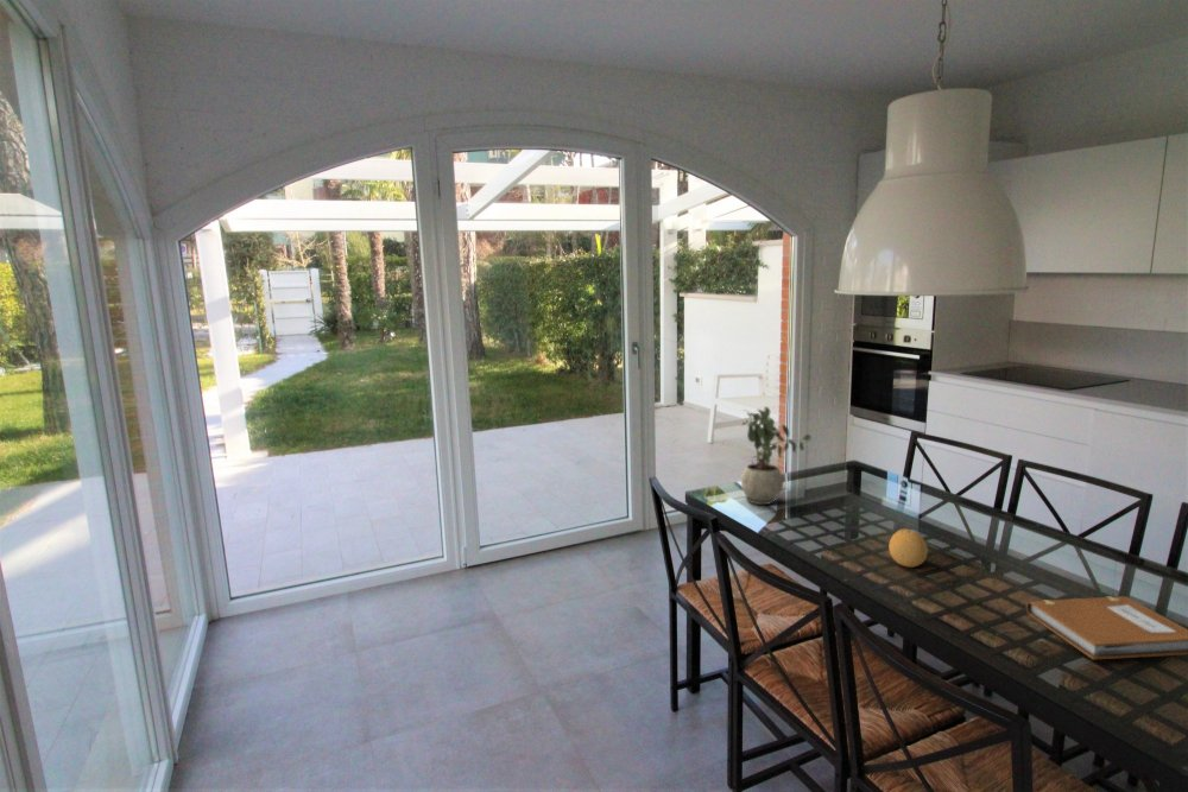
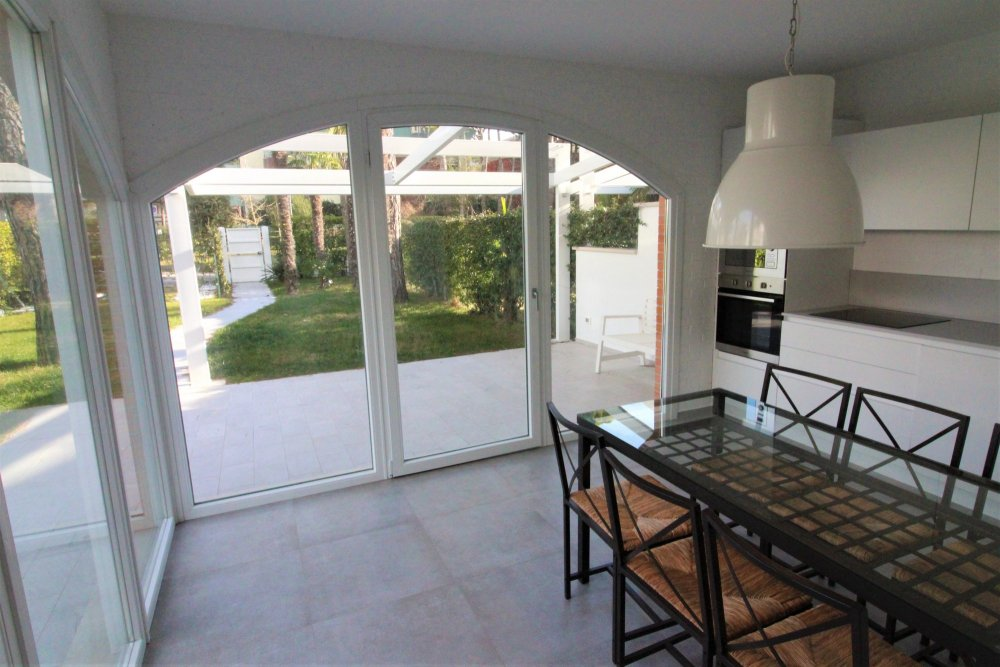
- fruit [887,527,929,569]
- potted plant [740,405,811,506]
- notebook [1025,595,1188,660]
